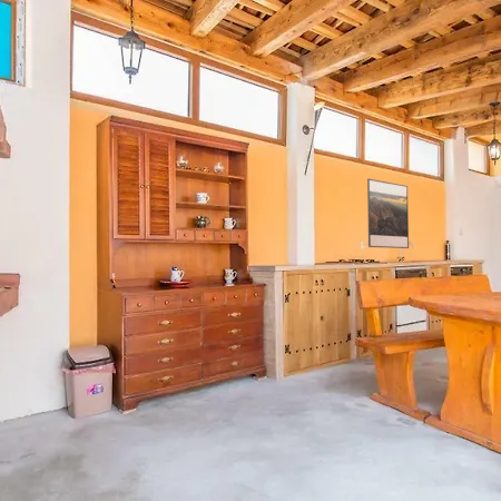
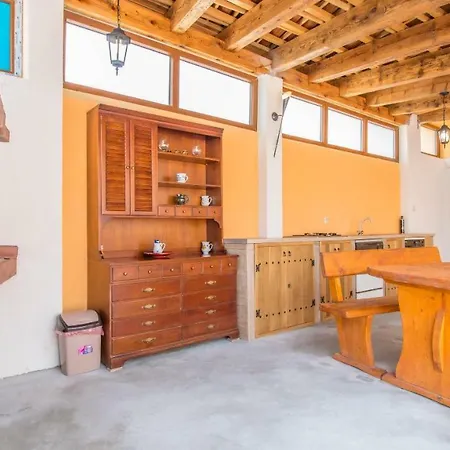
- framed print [366,178,410,249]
